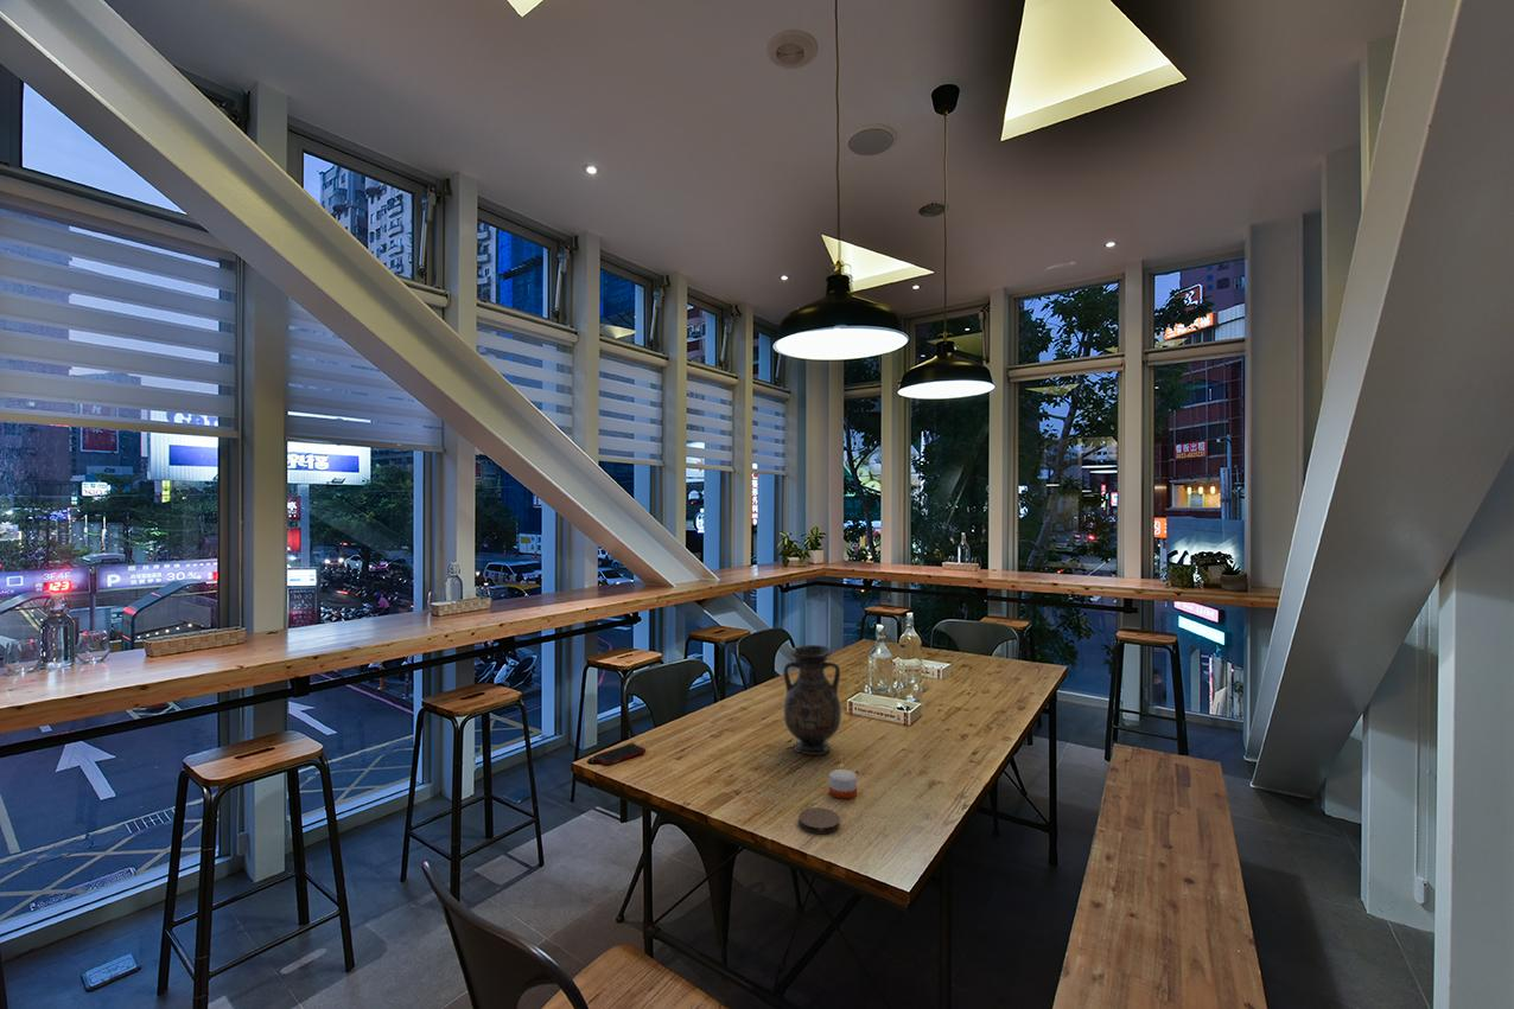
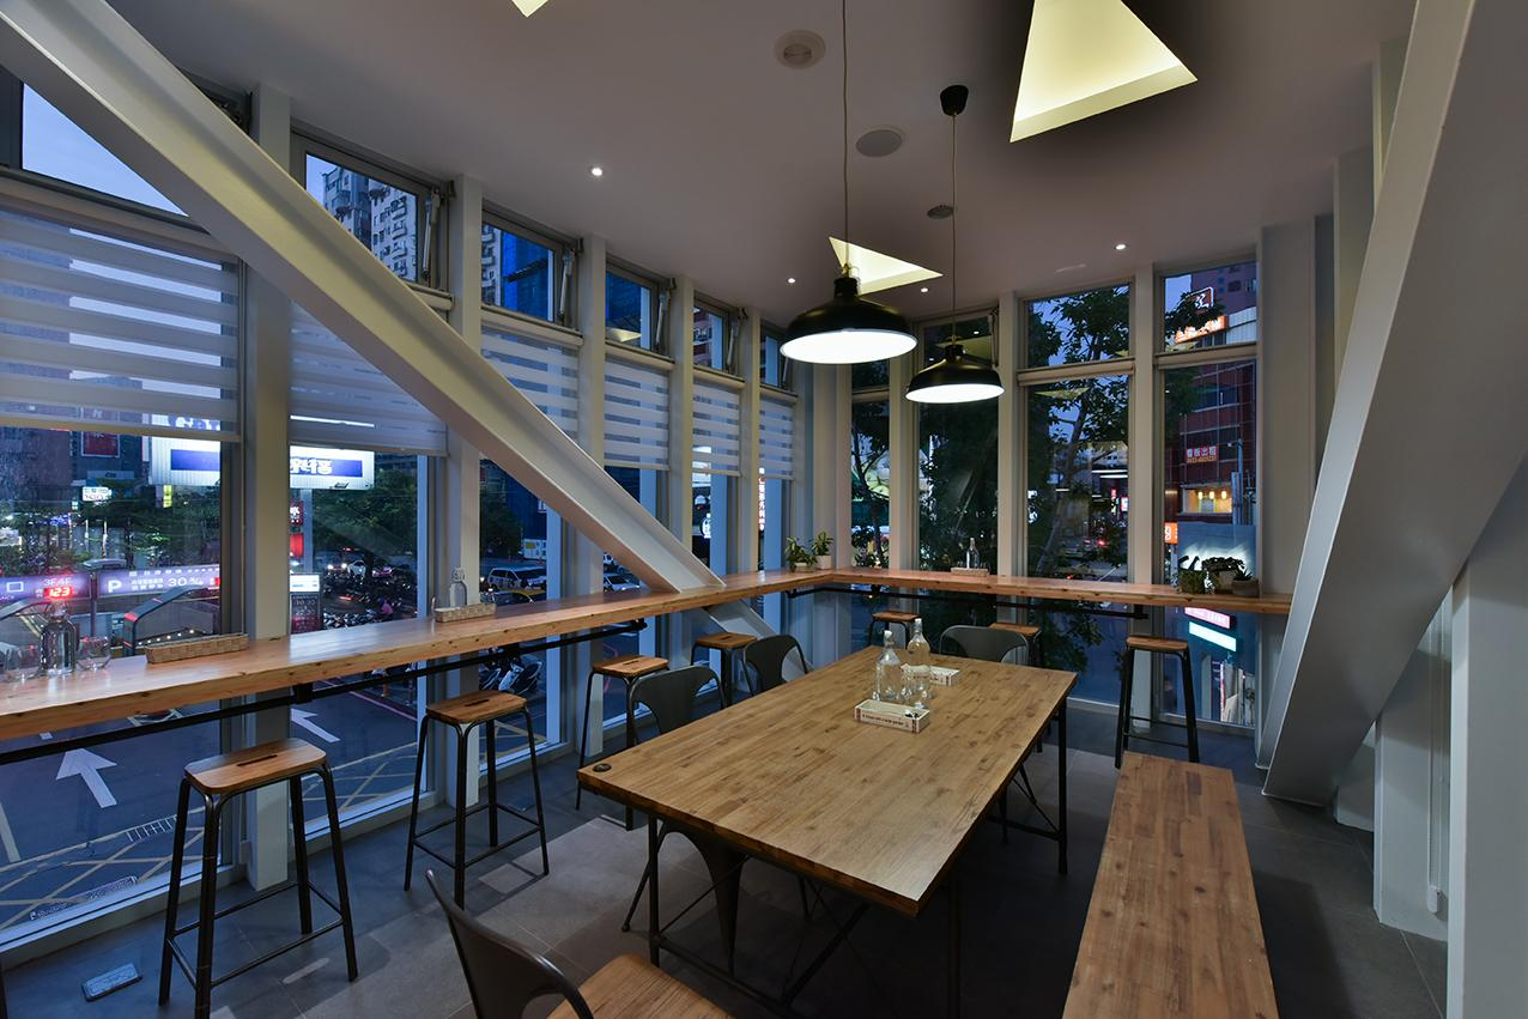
- cell phone [592,742,647,767]
- candle [828,768,858,800]
- coaster [797,806,841,835]
- vase [783,644,842,756]
